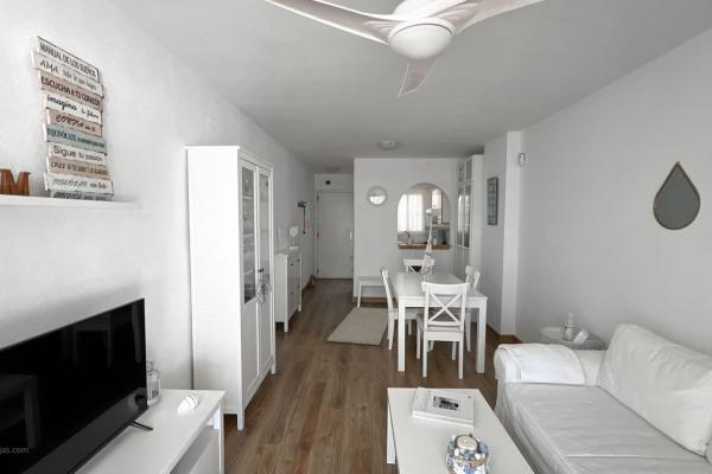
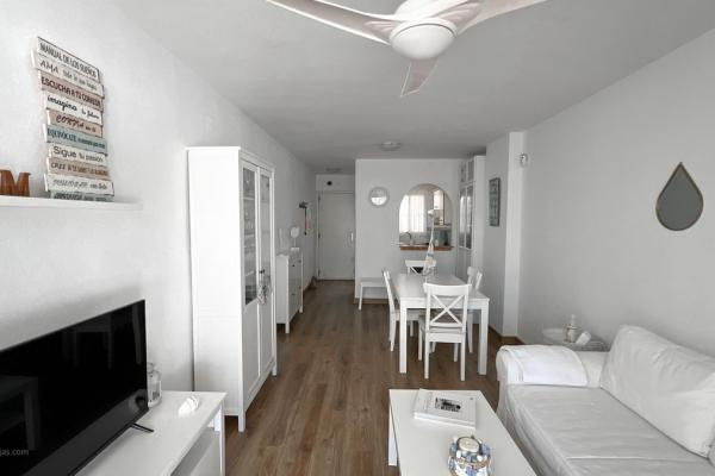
- rug [326,306,389,346]
